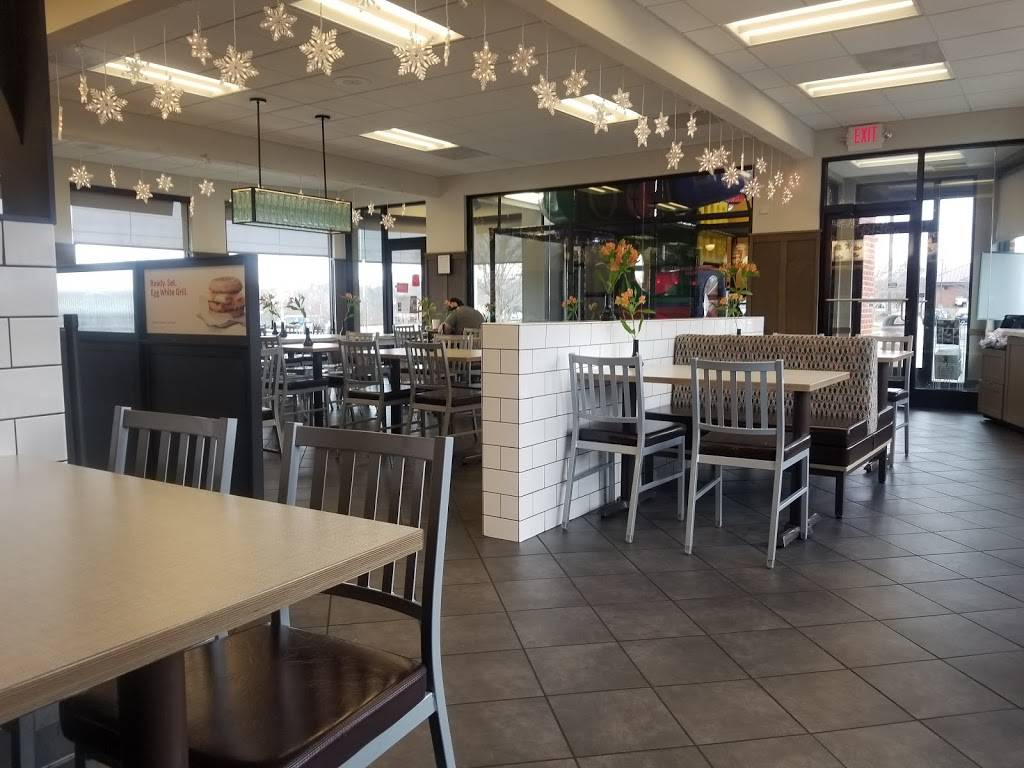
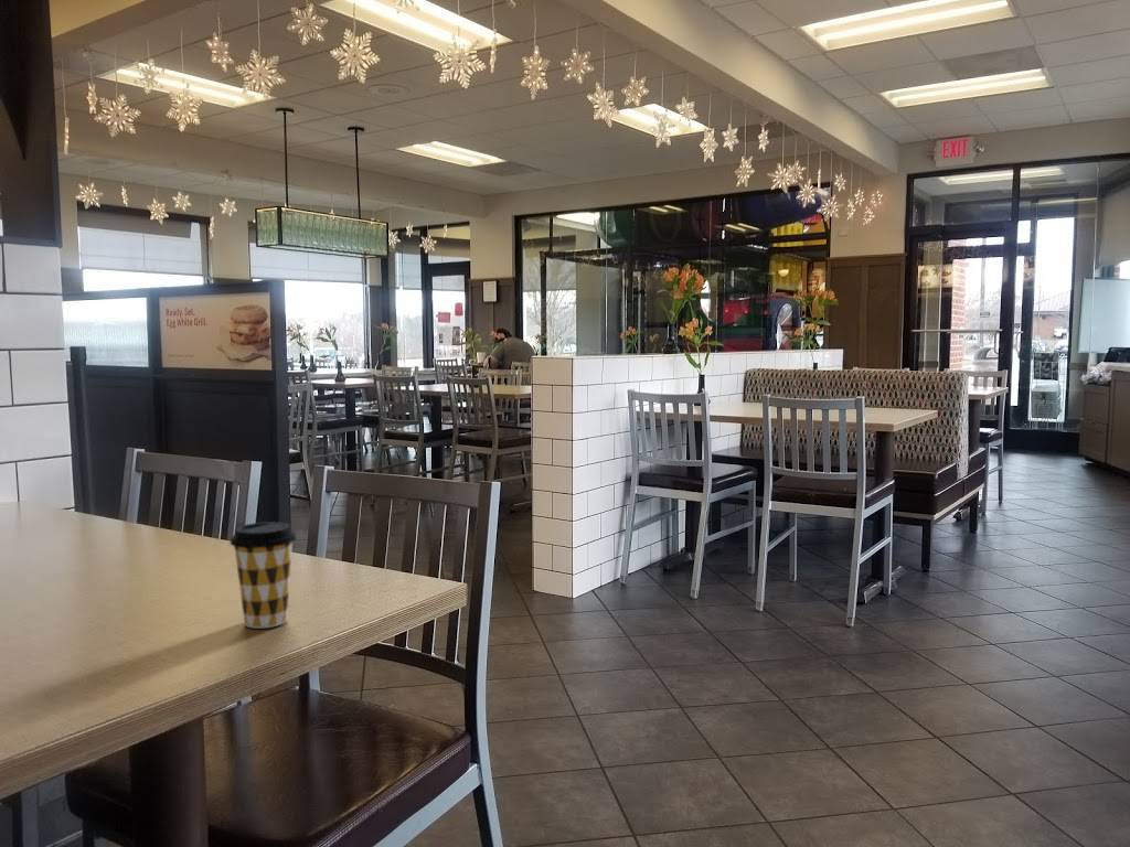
+ coffee cup [228,521,297,630]
